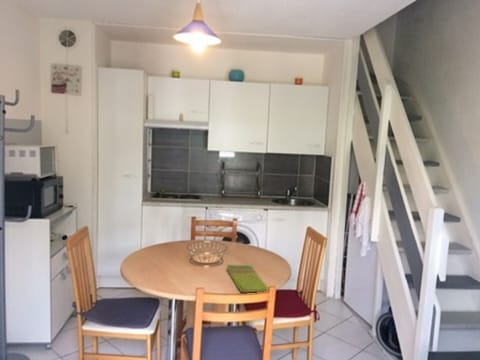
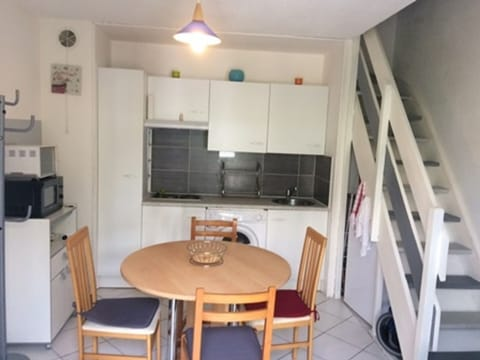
- dish towel [226,263,269,293]
